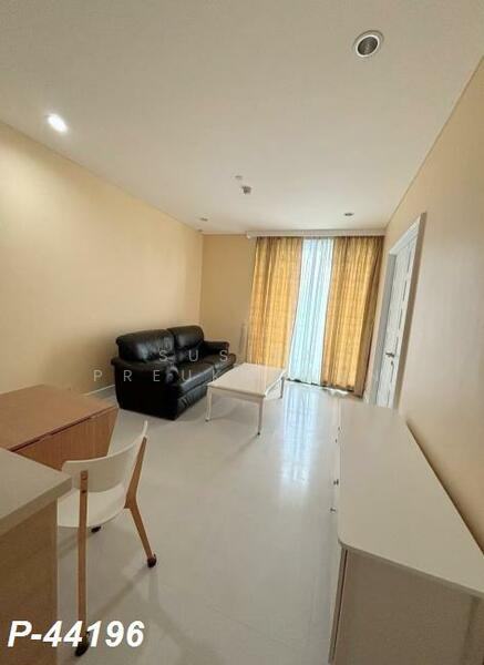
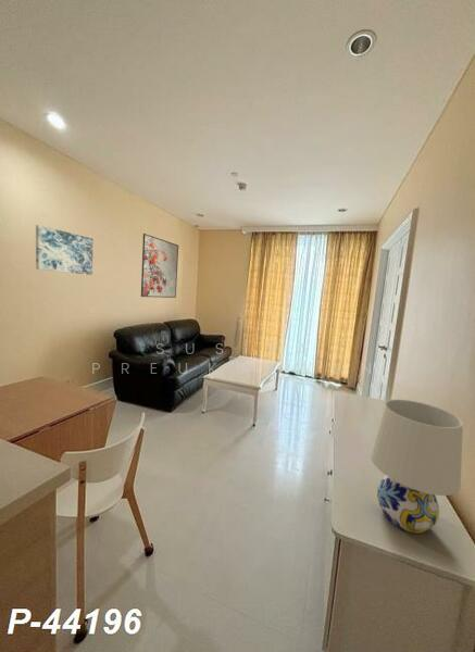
+ table lamp [370,399,464,535]
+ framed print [140,233,179,299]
+ wall art [35,224,95,276]
